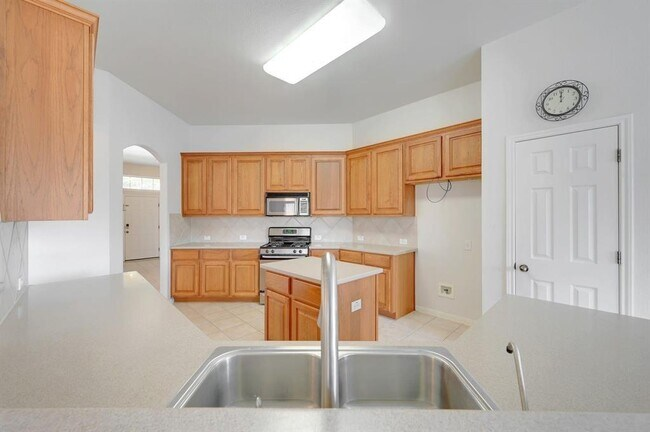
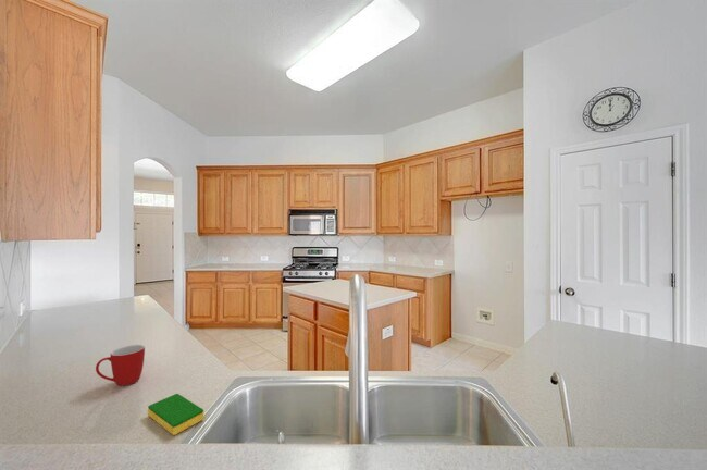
+ dish sponge [147,393,204,436]
+ mug [95,344,146,387]
